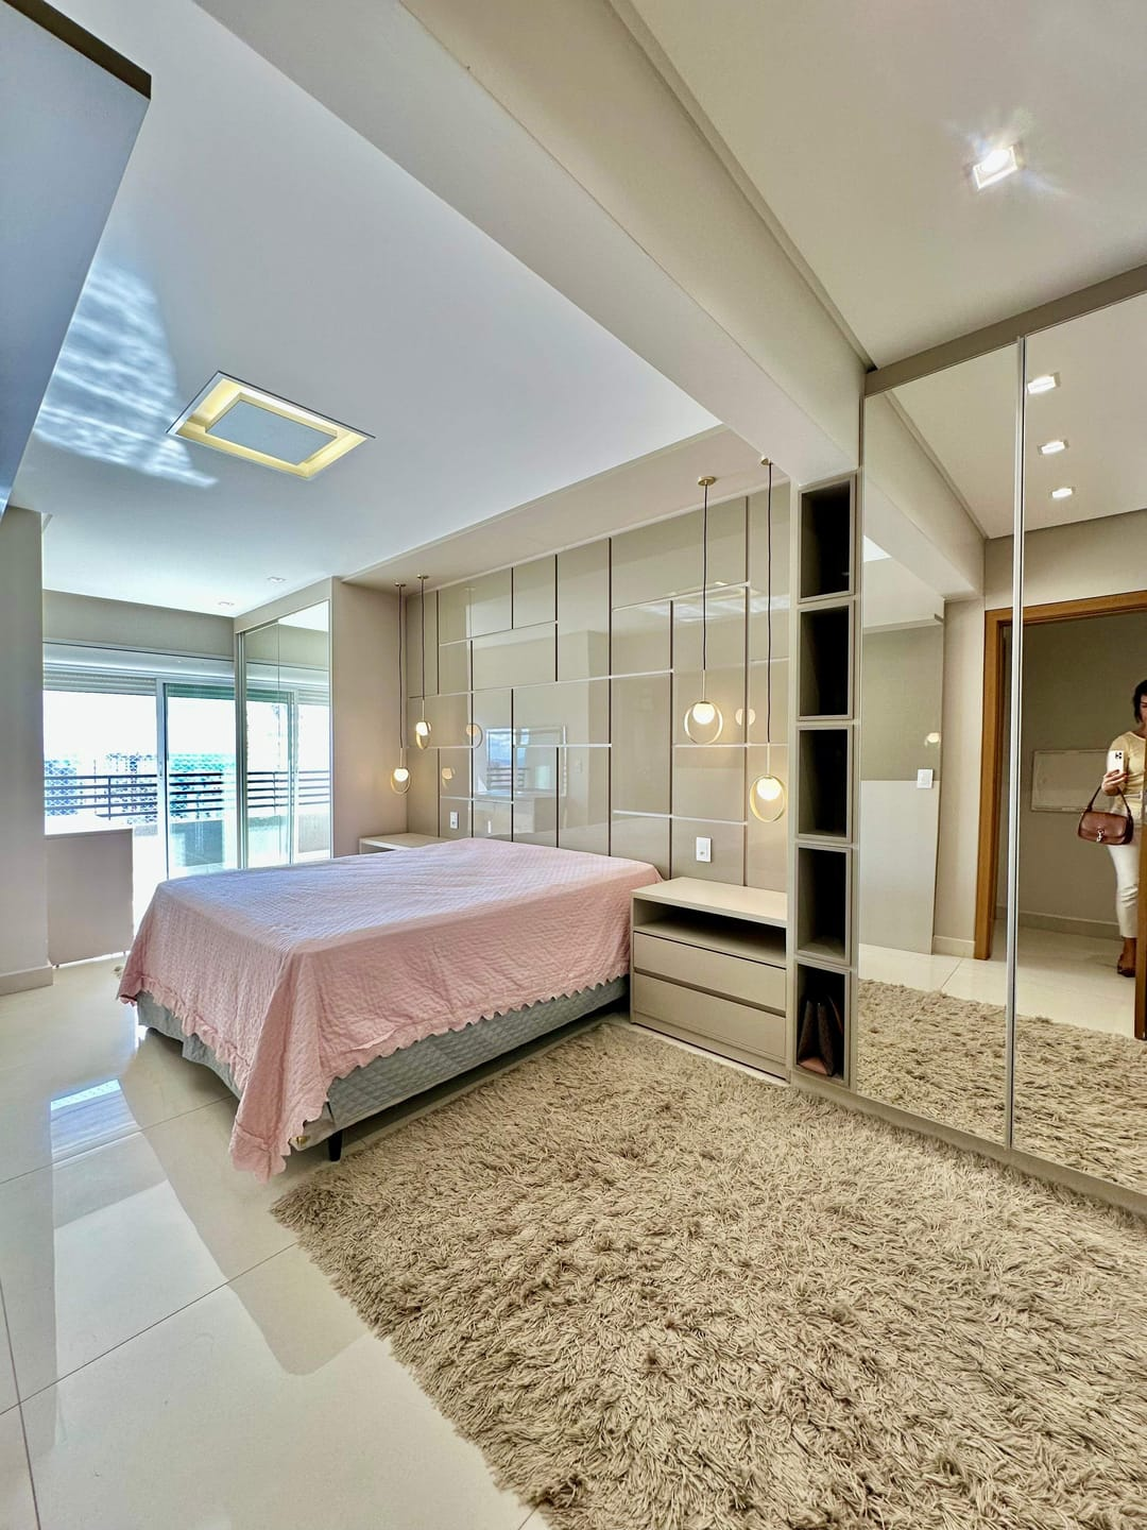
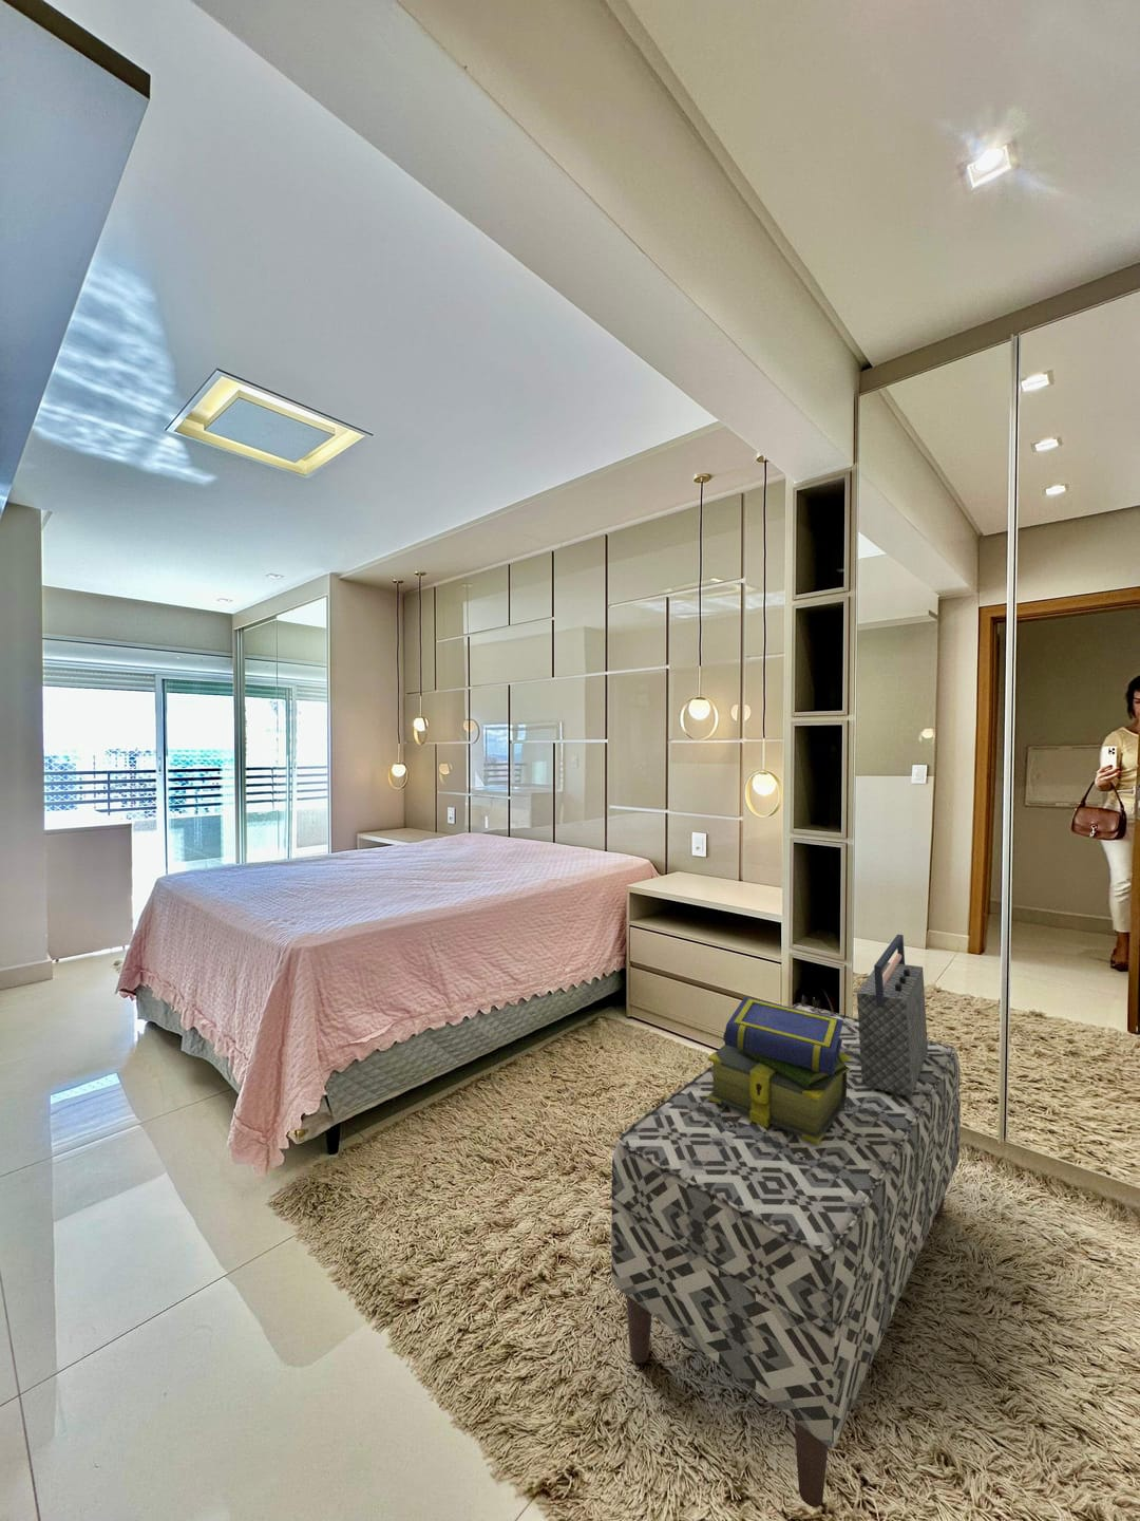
+ handbag [856,934,928,1096]
+ stack of books [708,996,850,1144]
+ bench [610,1002,962,1508]
